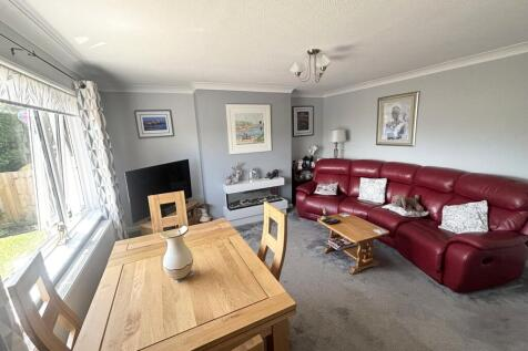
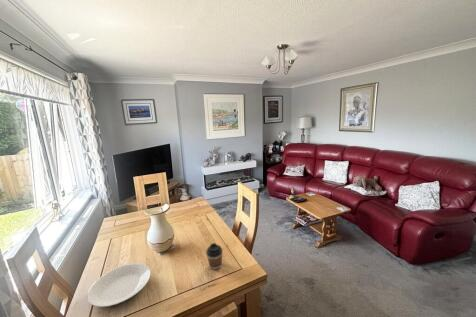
+ plate [86,262,152,308]
+ coffee cup [205,242,224,271]
